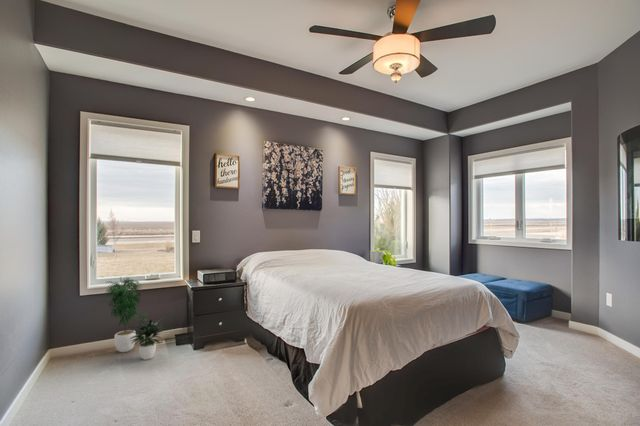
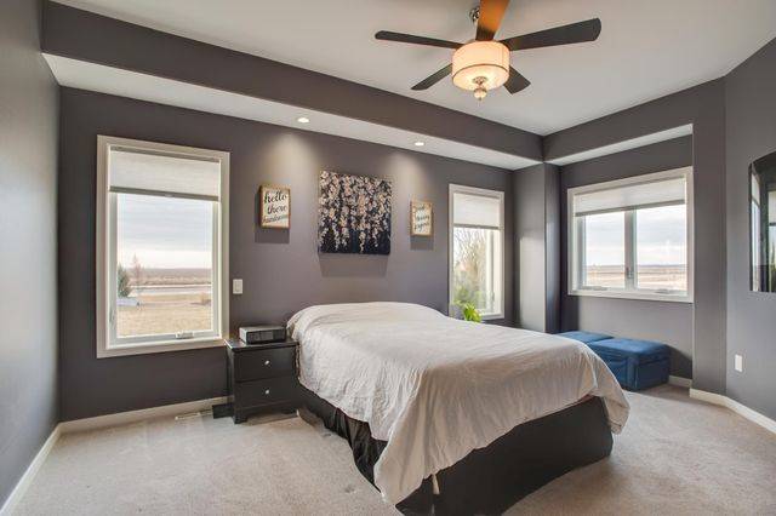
- potted plant [104,273,166,361]
